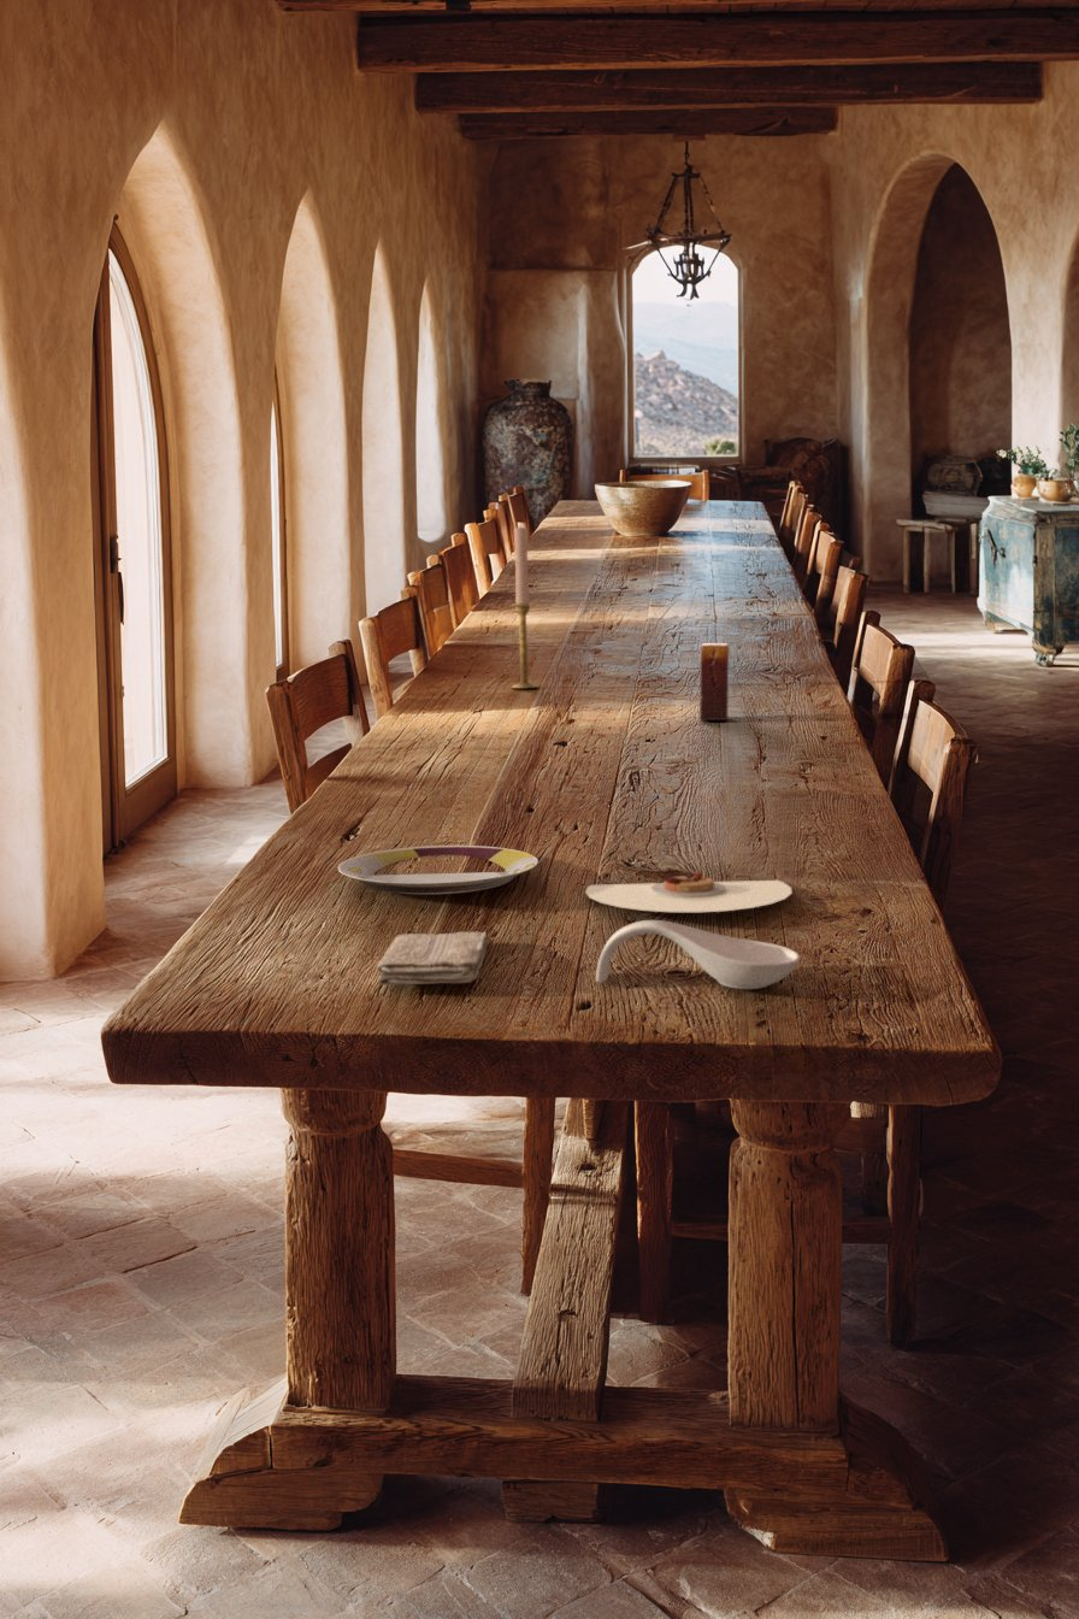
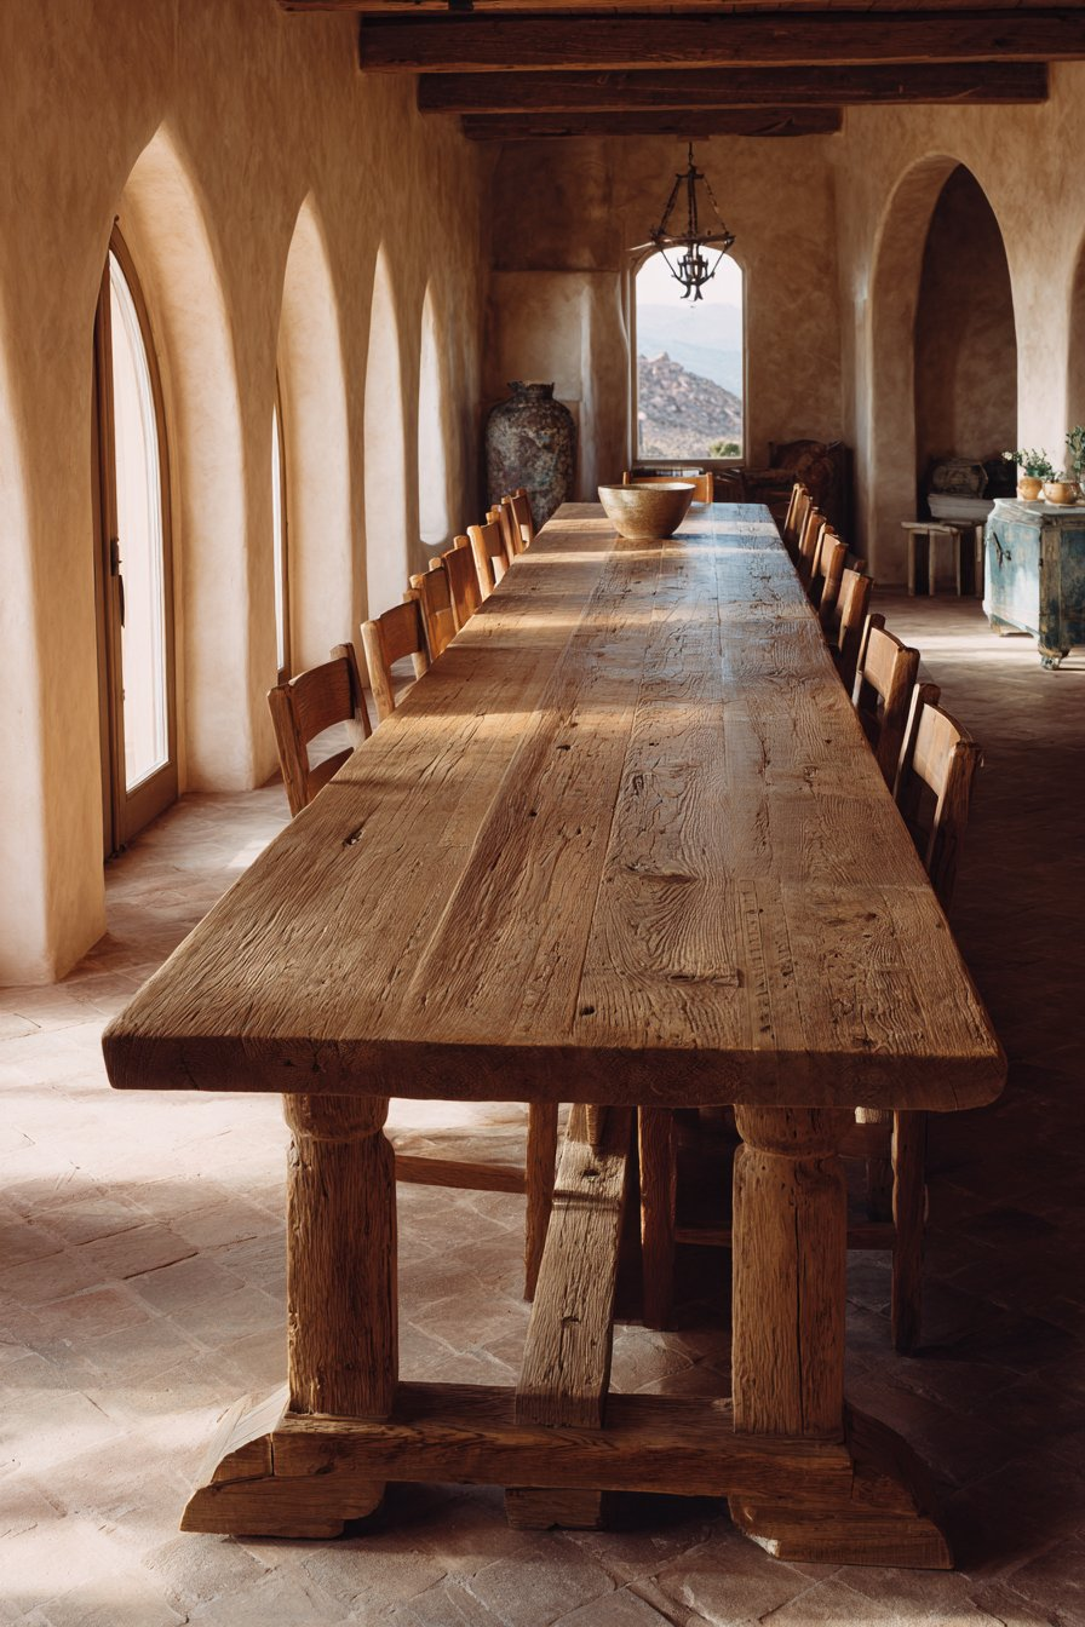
- candlestick [509,524,538,689]
- washcloth [376,930,488,987]
- spoon rest [595,919,801,990]
- plate [584,871,794,913]
- plate [337,844,540,895]
- candle [698,642,731,722]
